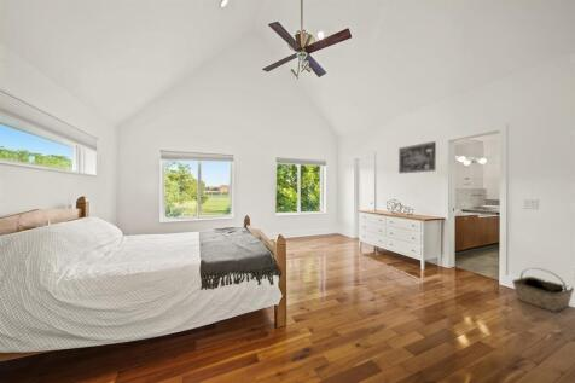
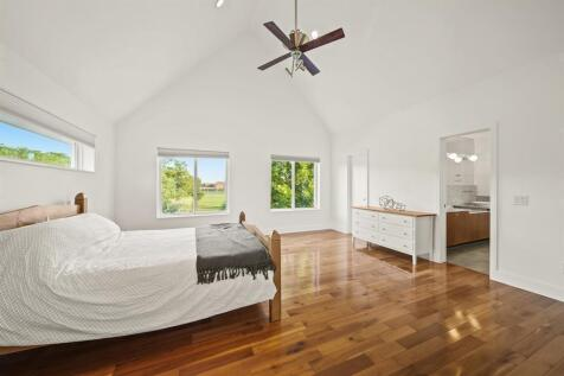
- basket [511,267,575,313]
- wall art [397,140,437,174]
